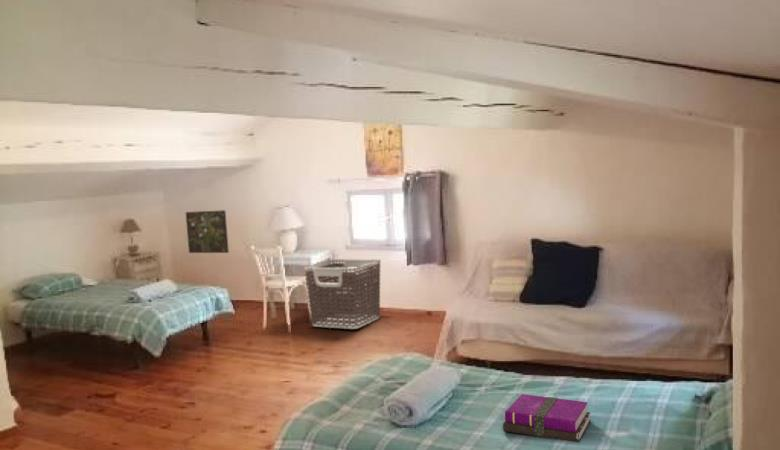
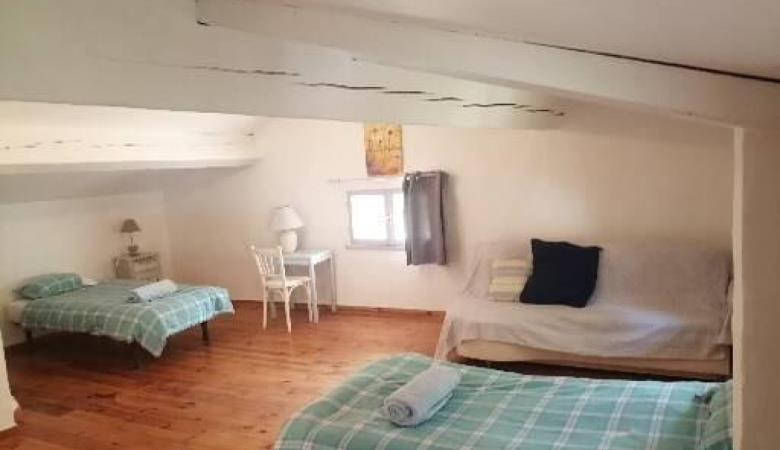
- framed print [185,209,230,254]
- clothes hamper [303,258,382,330]
- hardback book [502,393,592,443]
